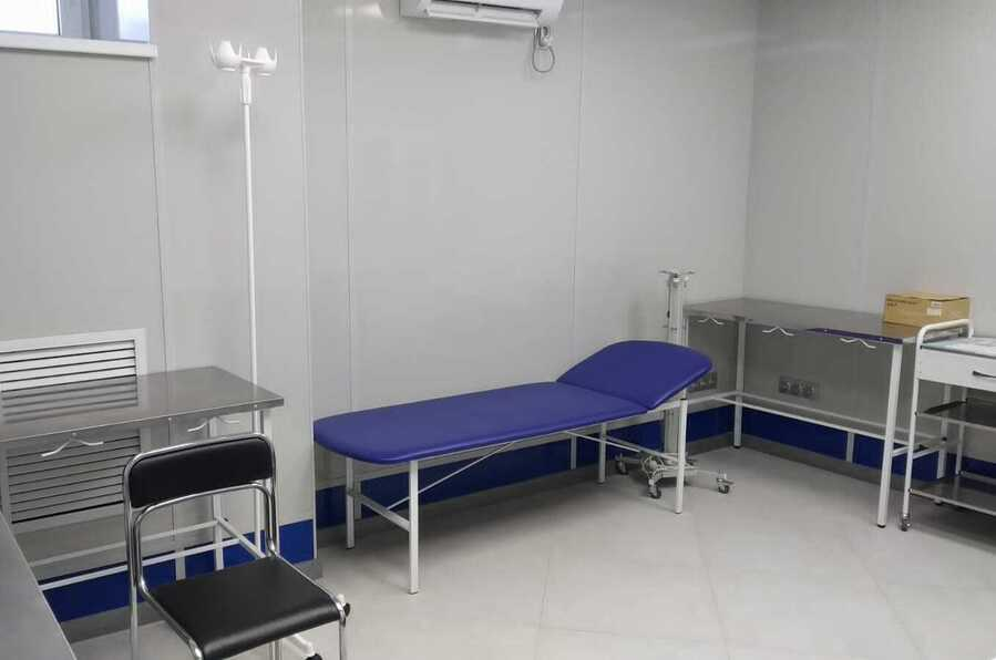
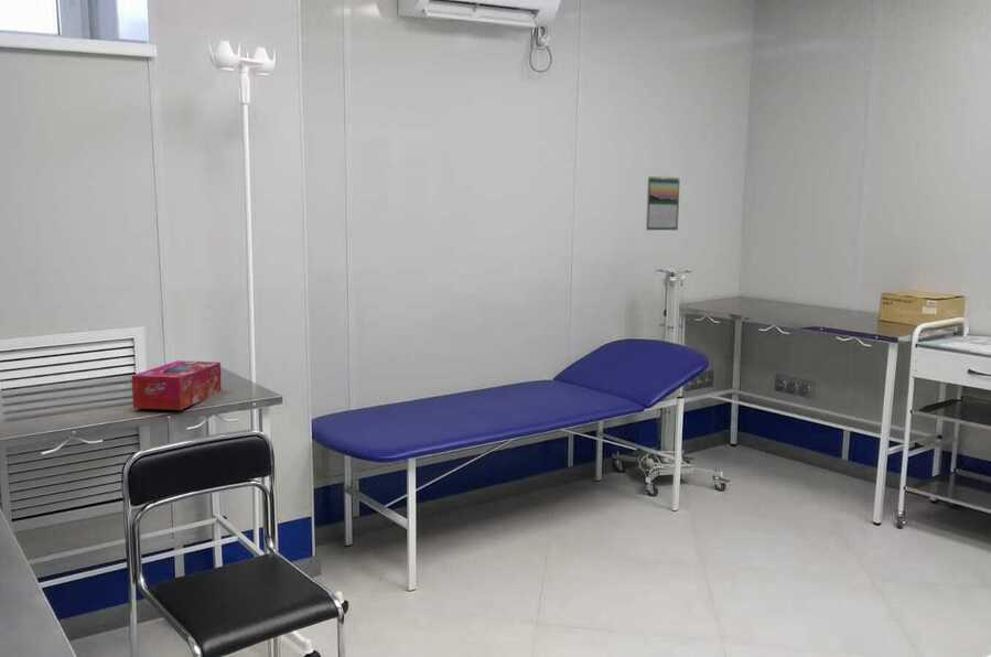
+ calendar [645,175,680,231]
+ tissue box [131,359,223,411]
